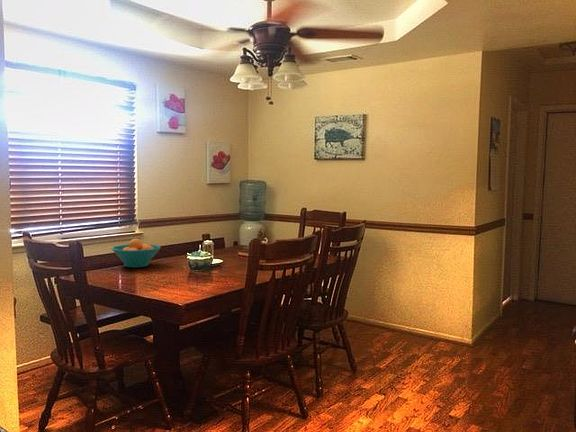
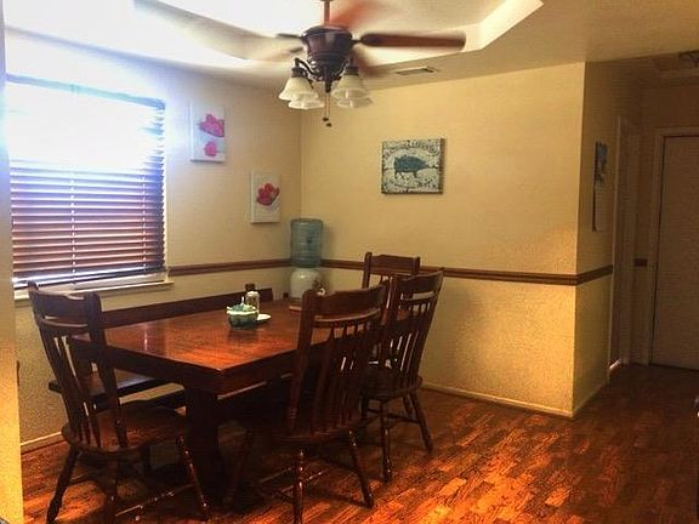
- fruit bowl [110,238,162,269]
